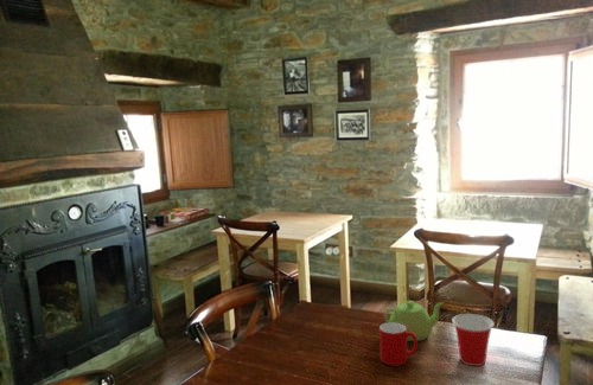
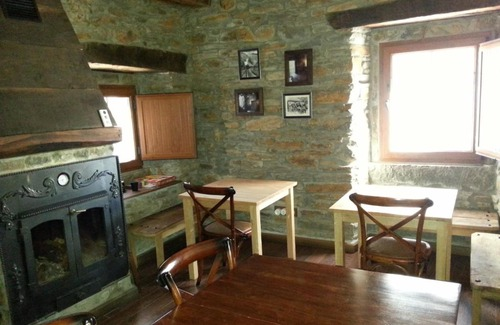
- cup [378,322,419,367]
- teapot [383,300,445,342]
- cup [451,313,496,367]
